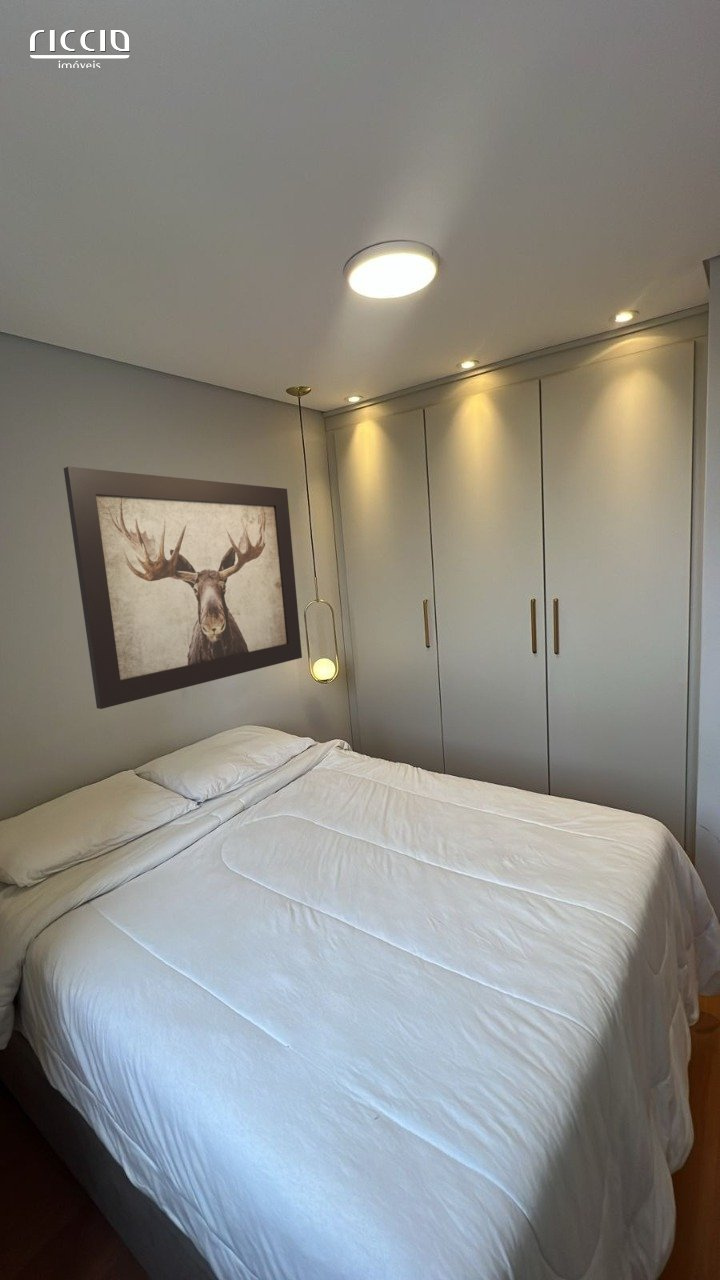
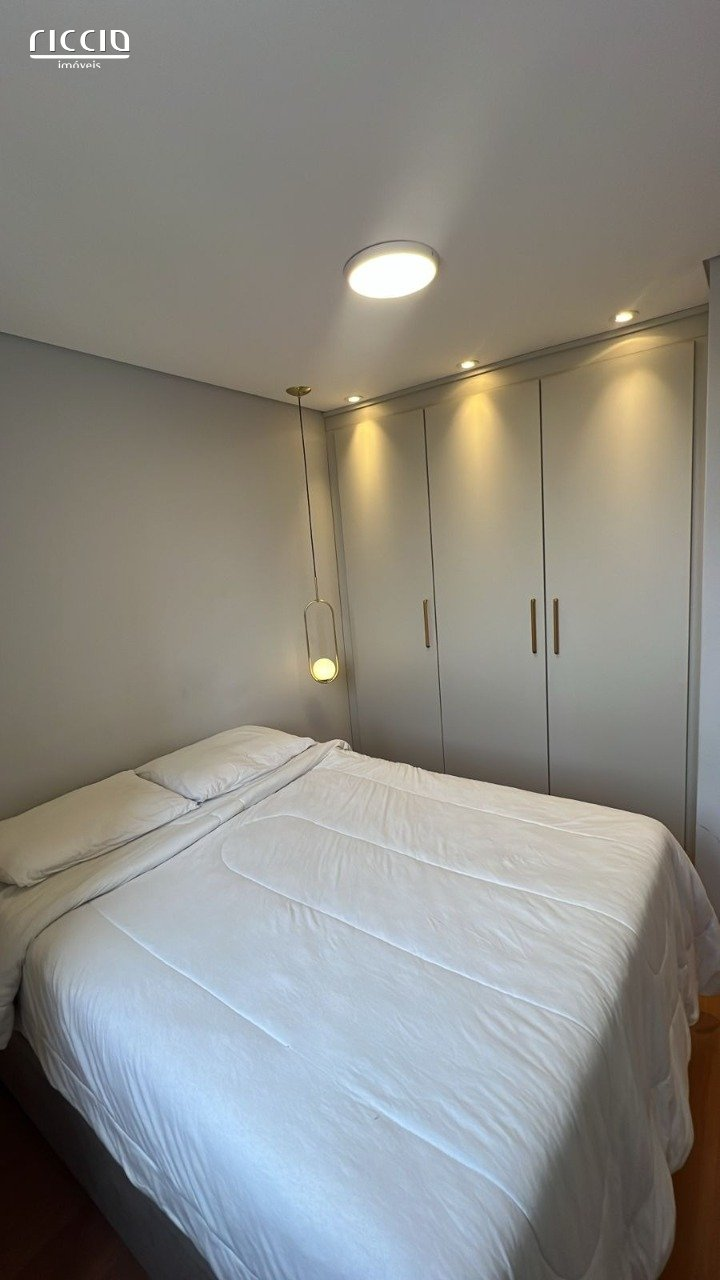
- wall art [63,466,303,710]
